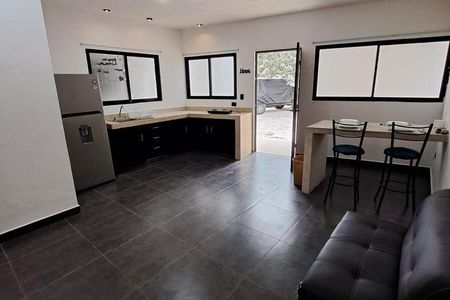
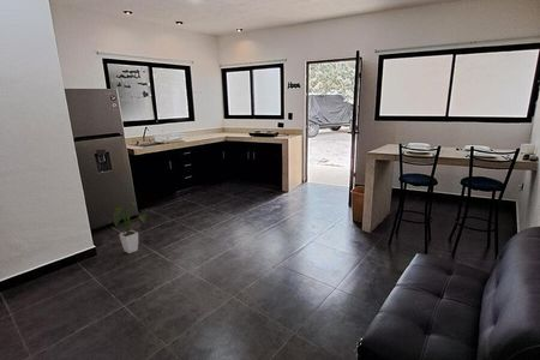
+ house plant [108,200,148,254]
